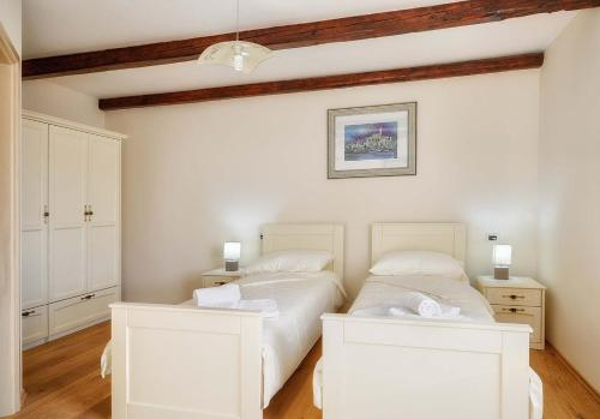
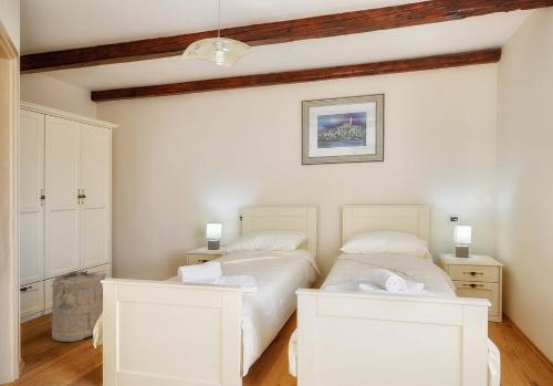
+ laundry hamper [51,270,107,343]
